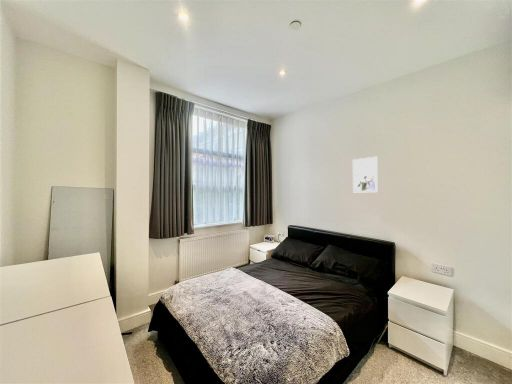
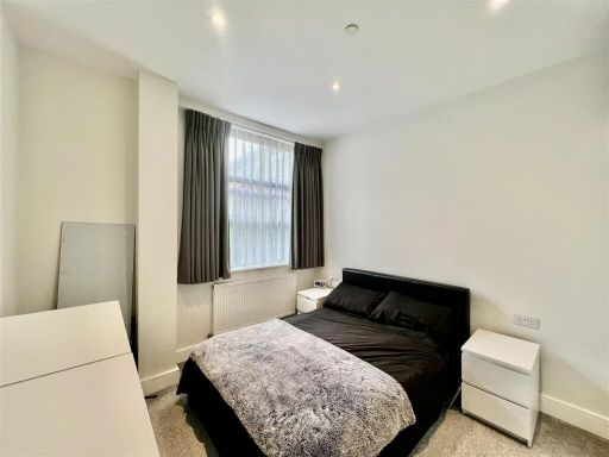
- wall art [352,156,379,193]
